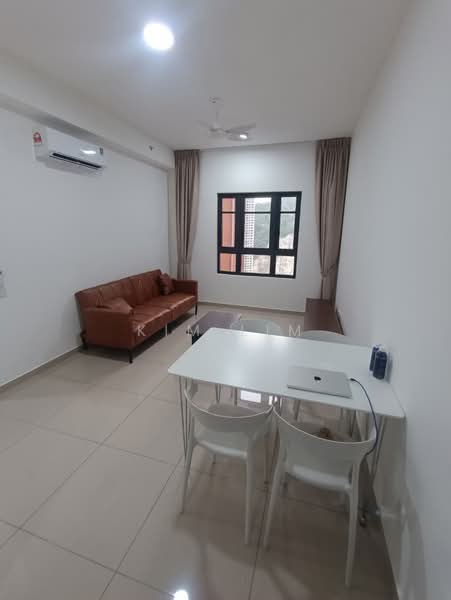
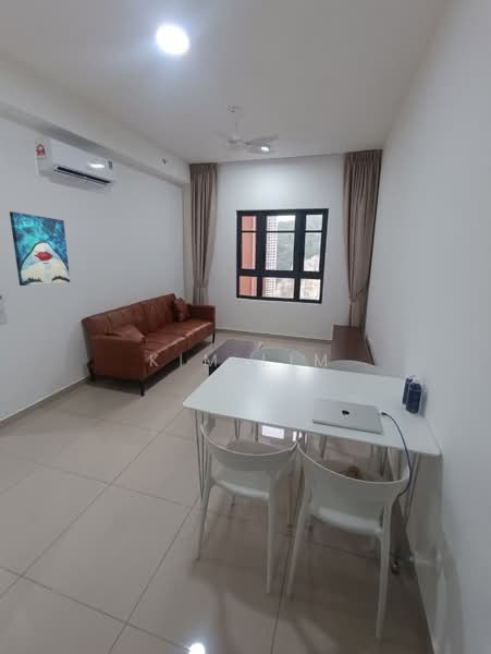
+ wall art [9,210,71,287]
